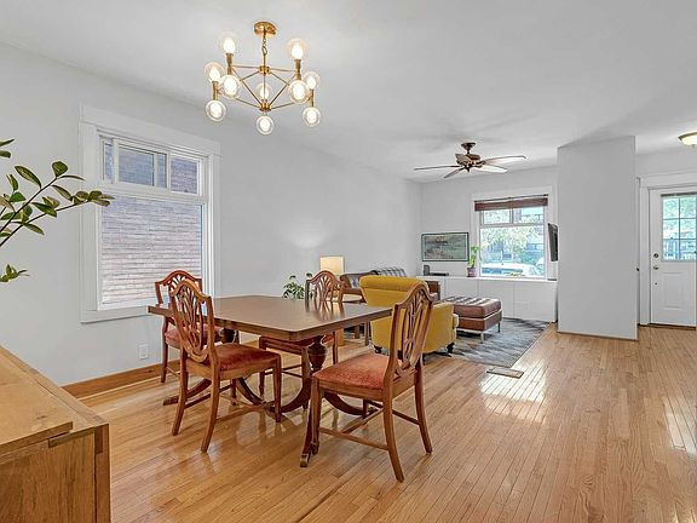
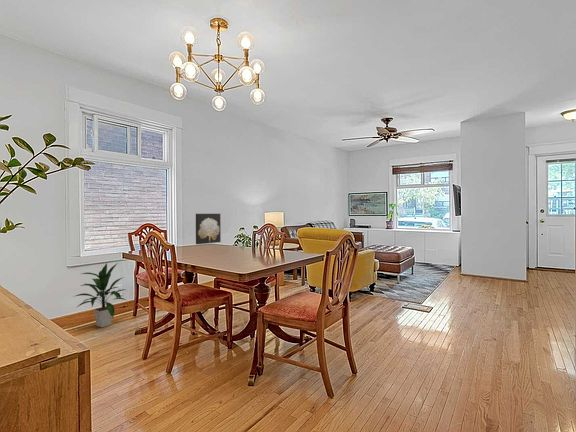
+ indoor plant [72,262,128,328]
+ wall art [195,213,222,245]
